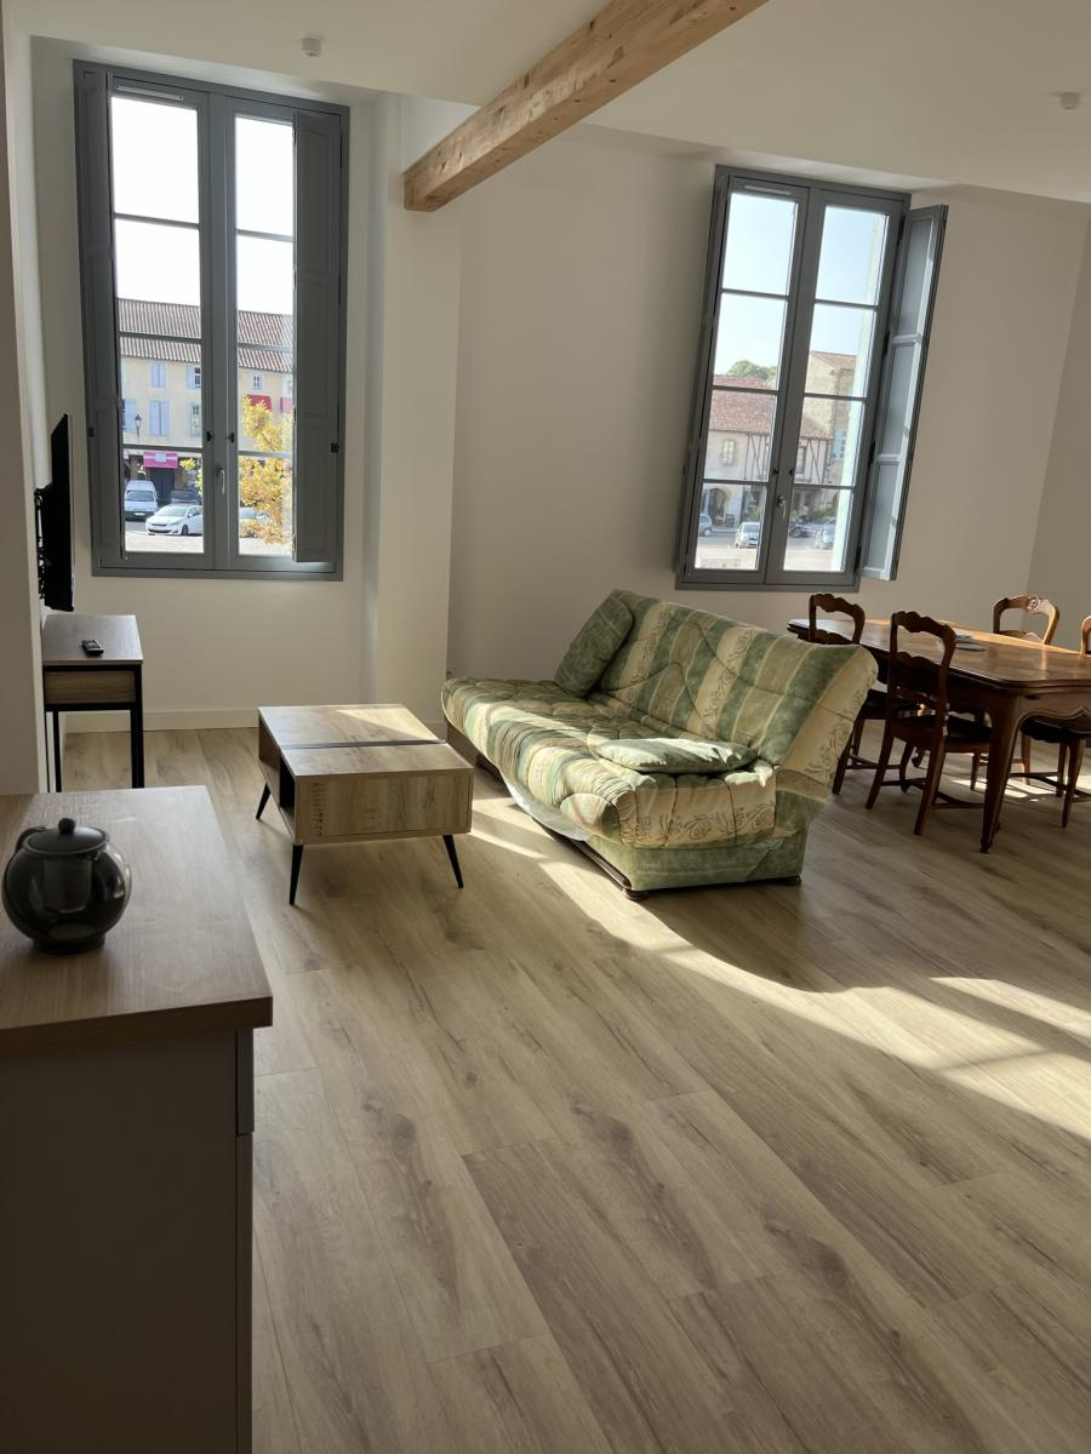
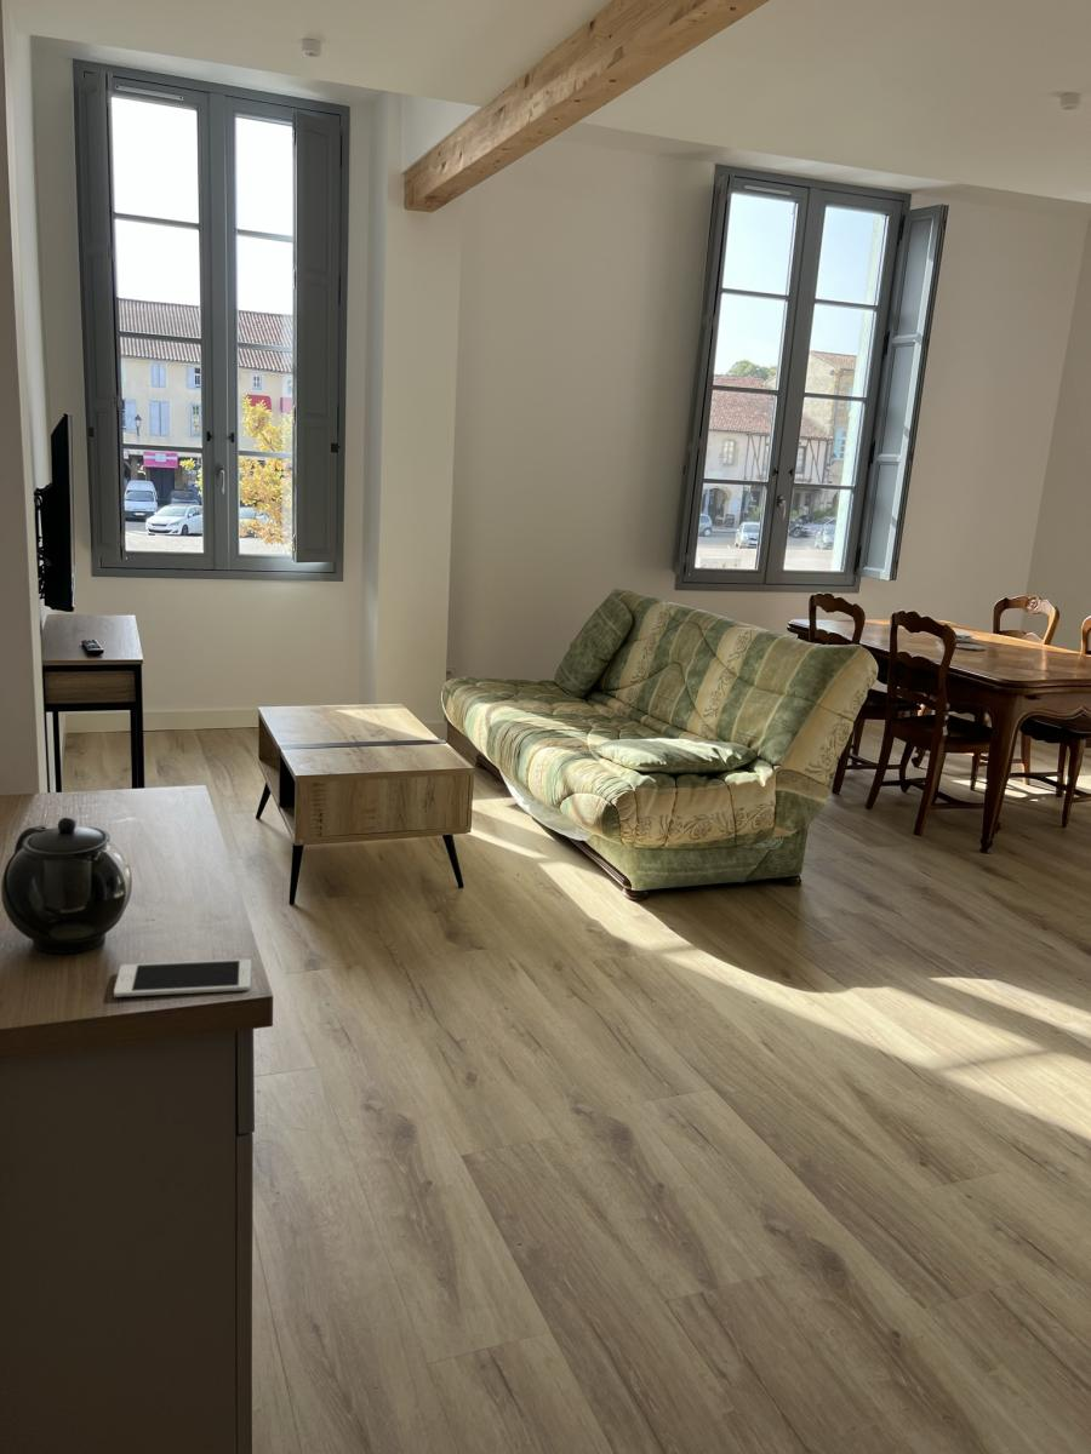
+ cell phone [113,958,252,998]
